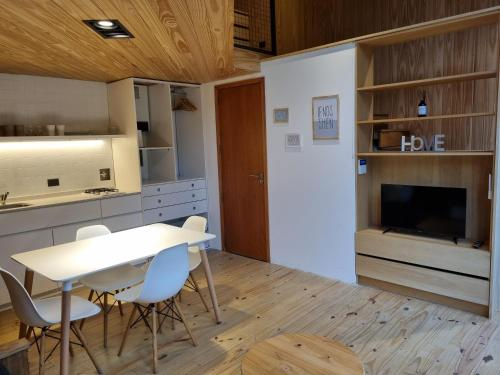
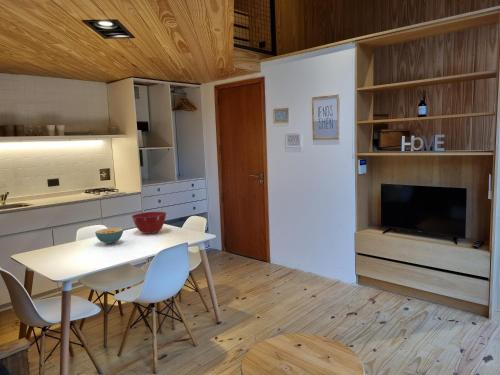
+ cereal bowl [94,227,124,245]
+ mixing bowl [131,211,167,235]
